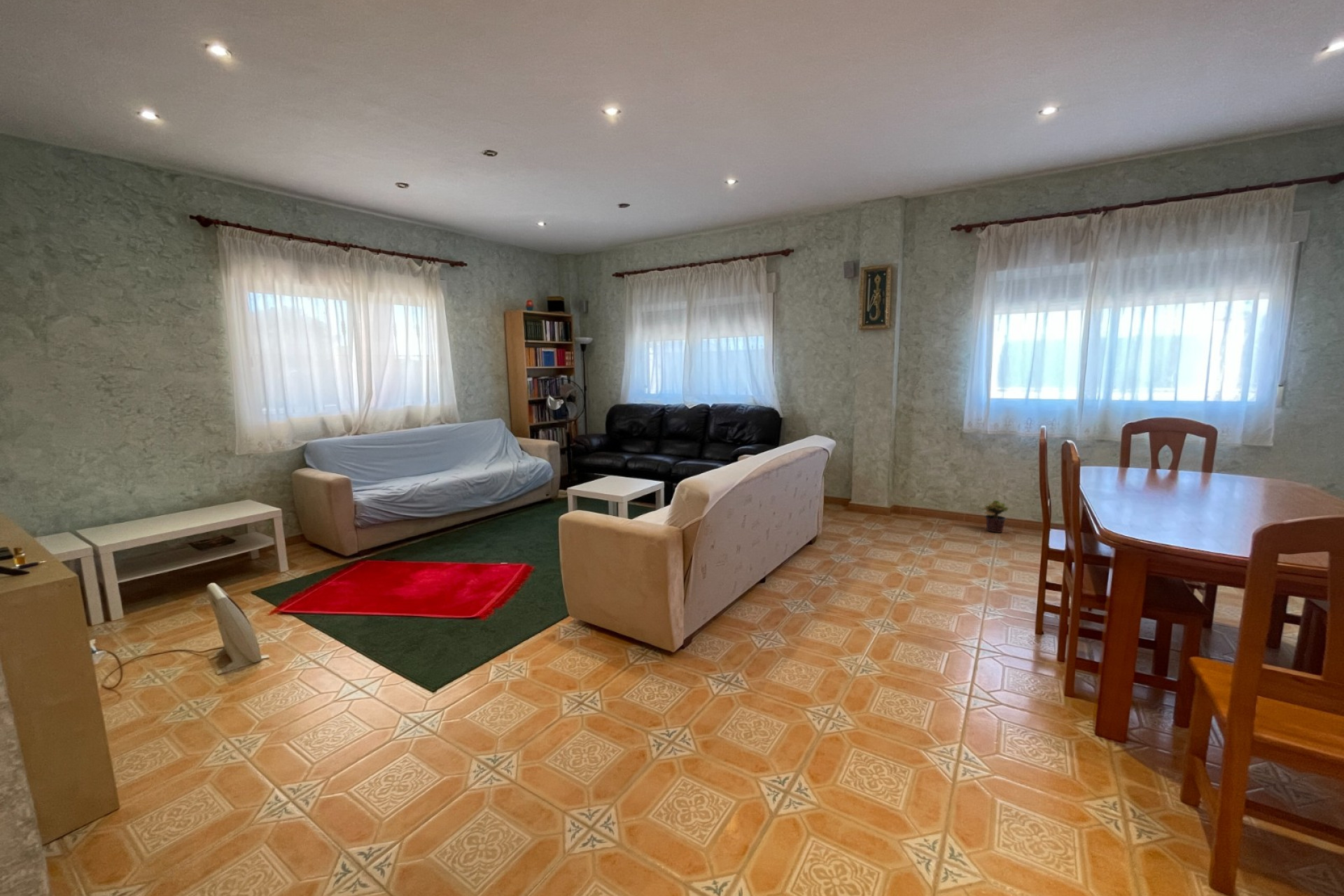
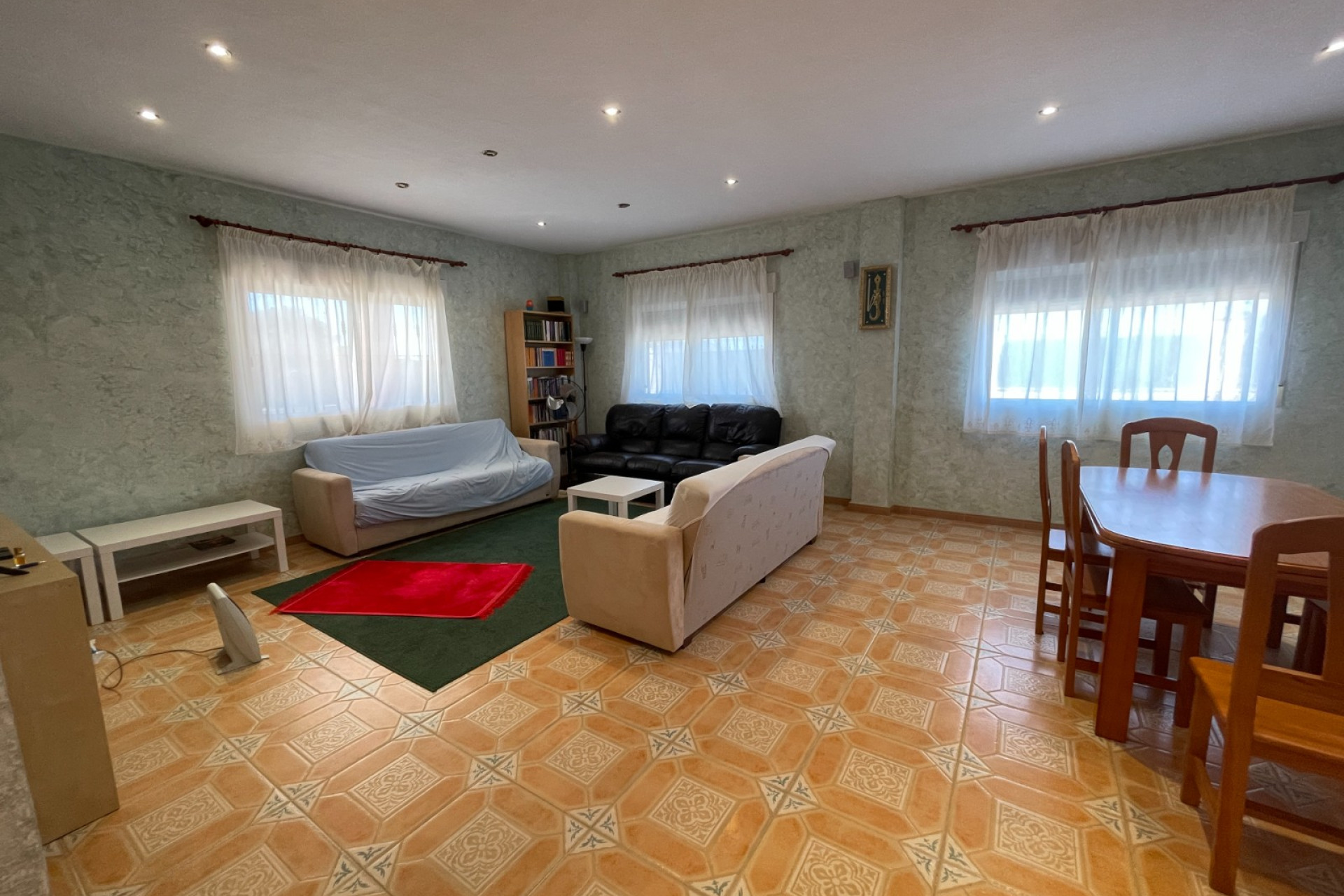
- potted plant [981,499,1010,533]
